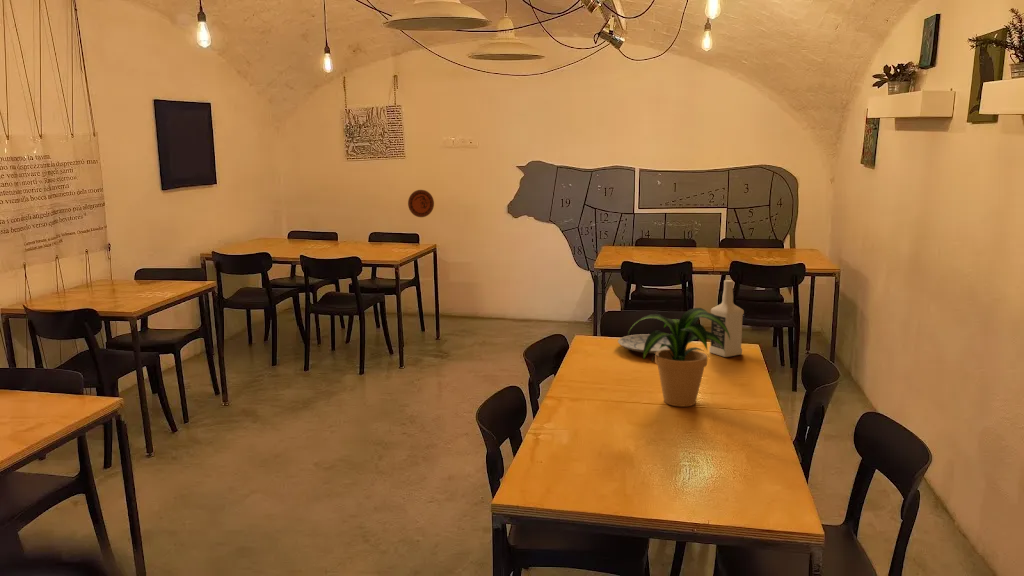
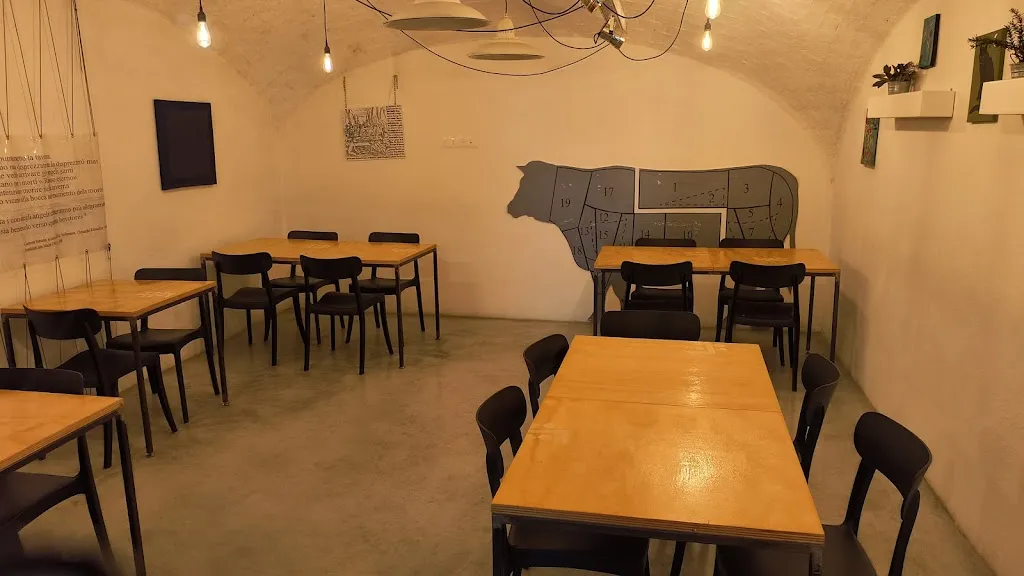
- potted plant [627,307,730,407]
- decorative plate [407,189,435,218]
- plate [617,333,670,354]
- vodka [708,279,745,358]
